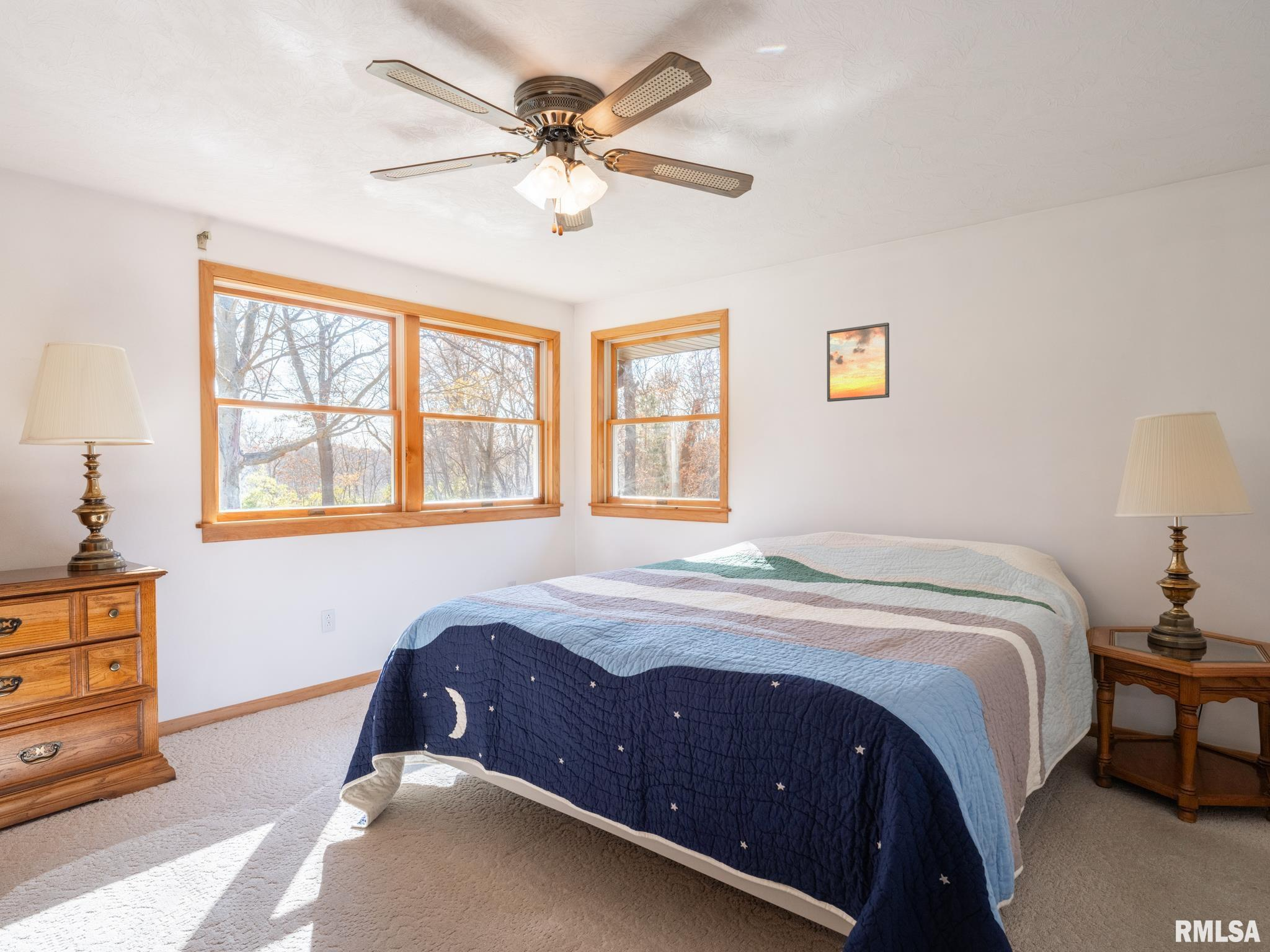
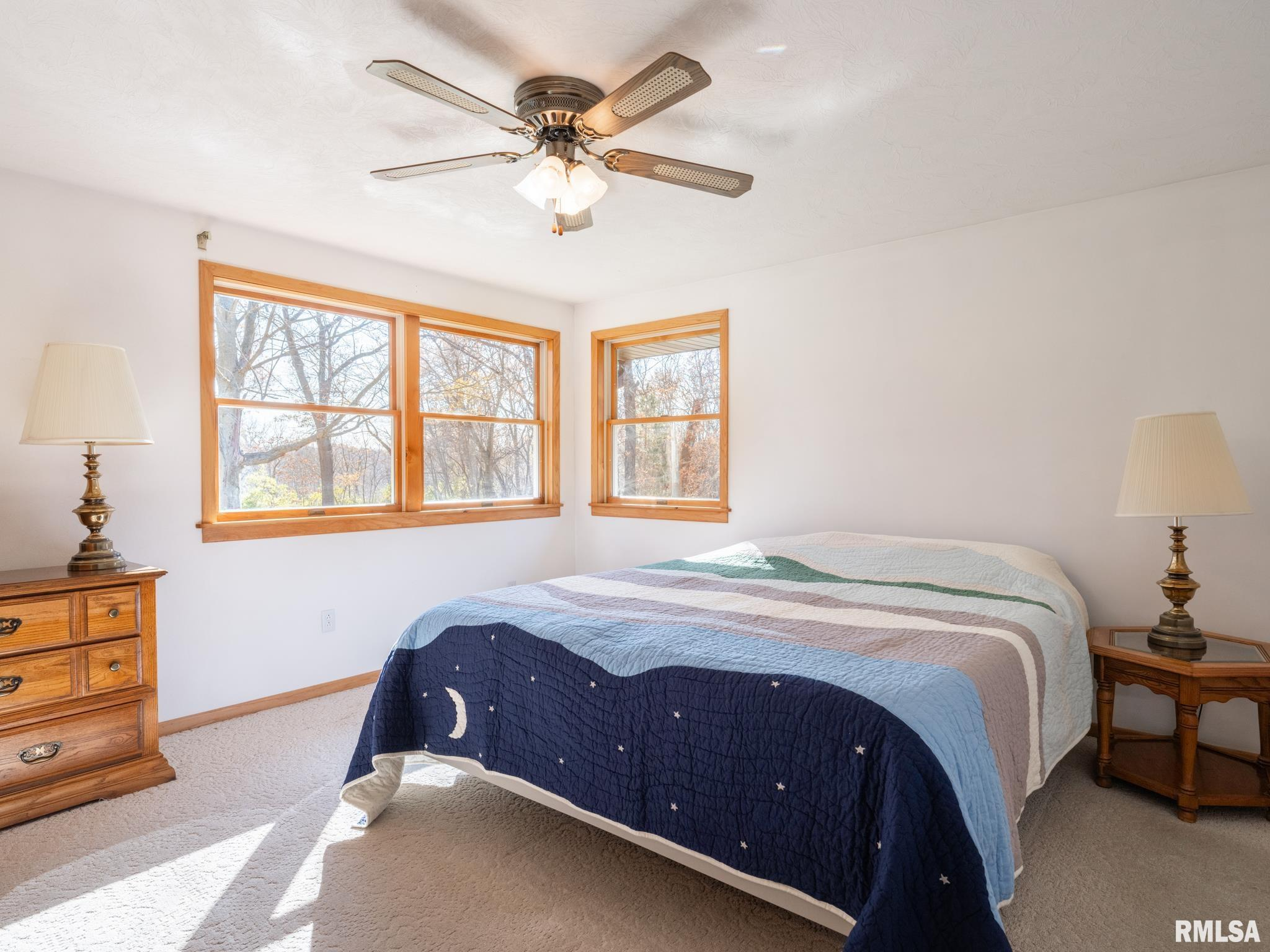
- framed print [826,322,890,402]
